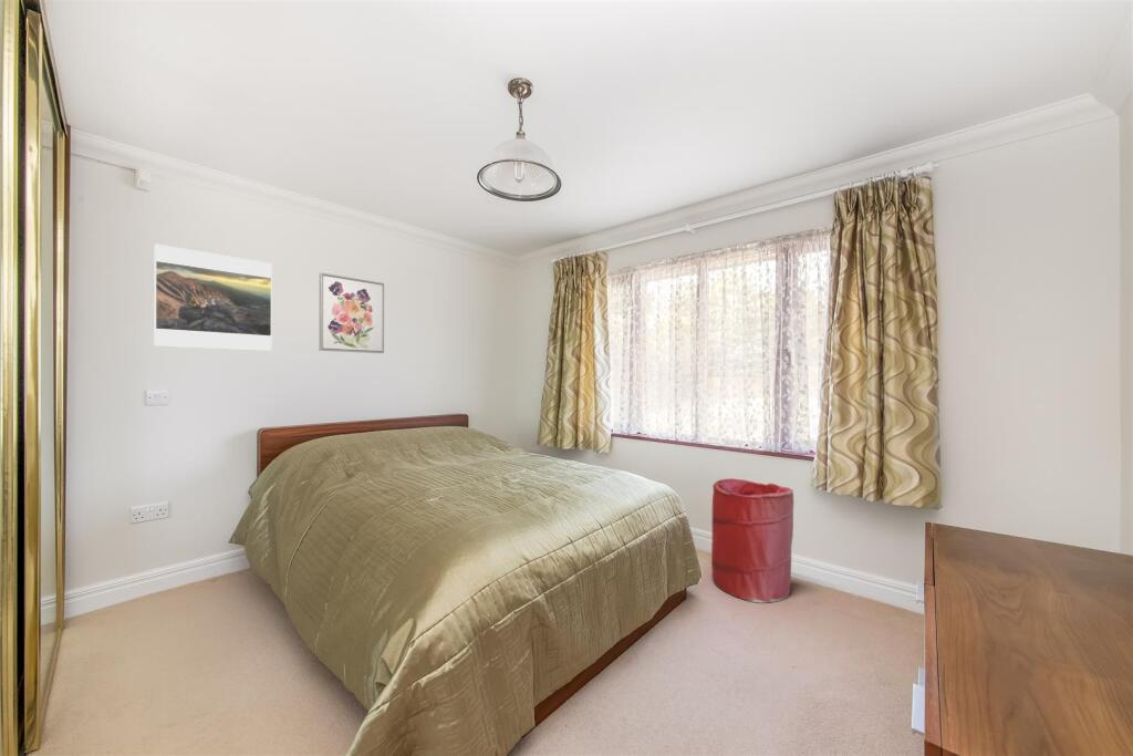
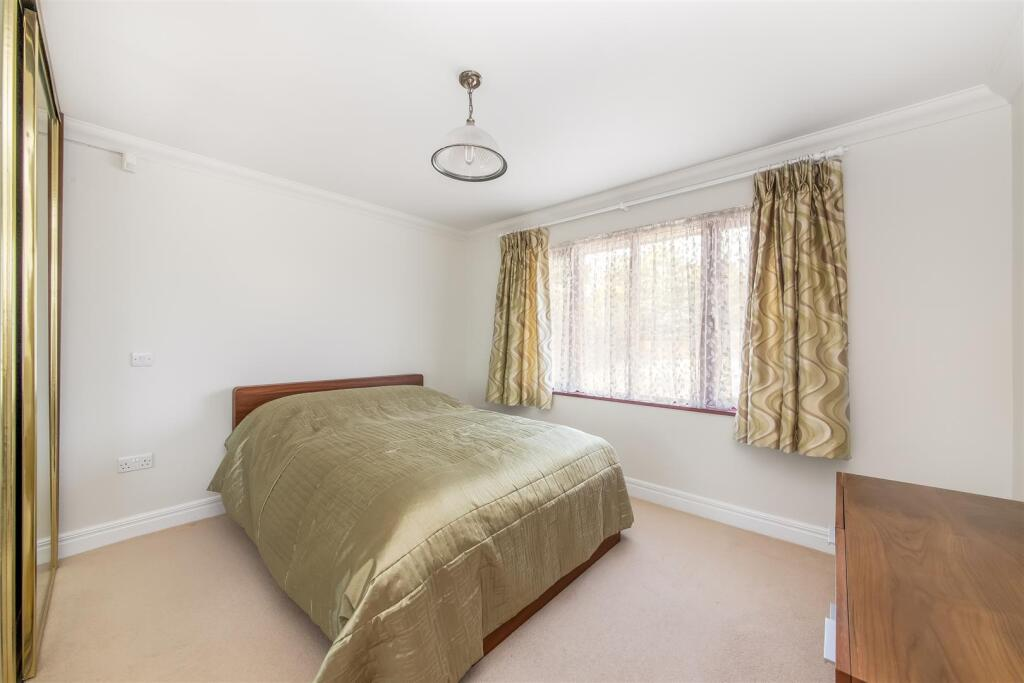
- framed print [154,242,273,352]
- laundry hamper [710,477,794,604]
- wall art [318,272,385,354]
